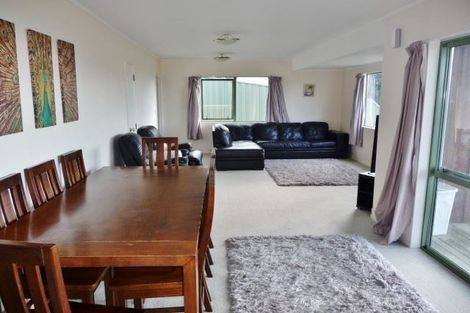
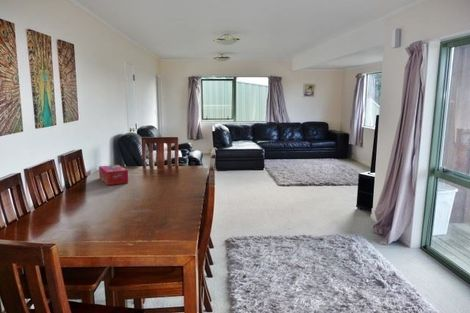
+ tissue box [98,164,129,186]
